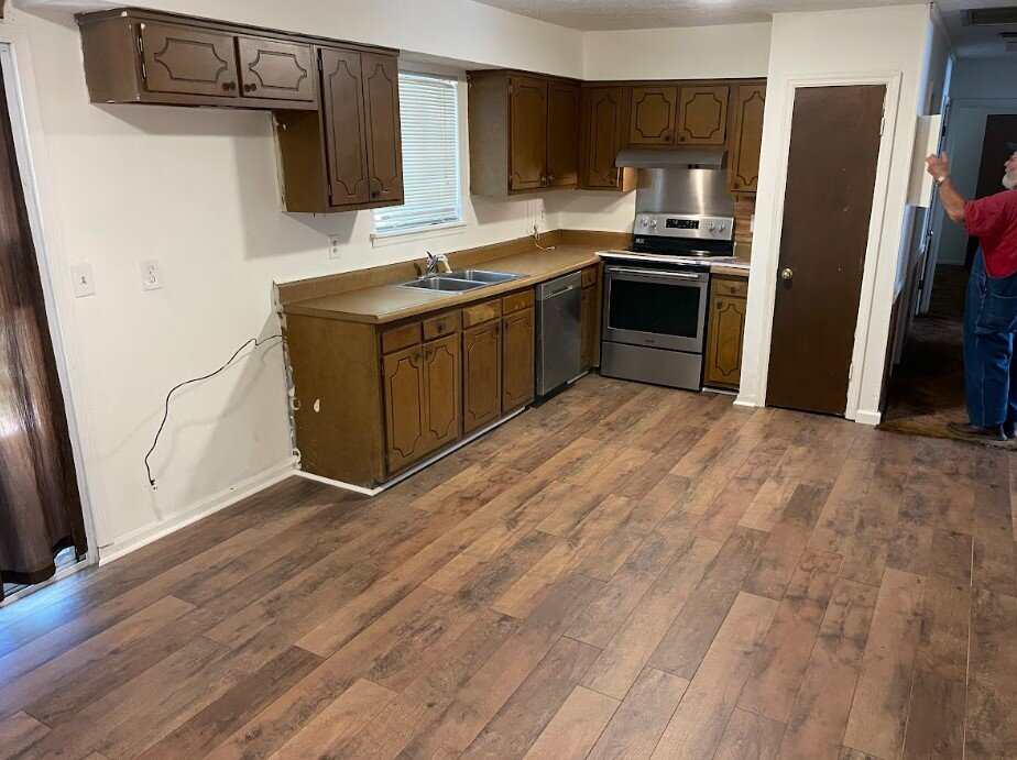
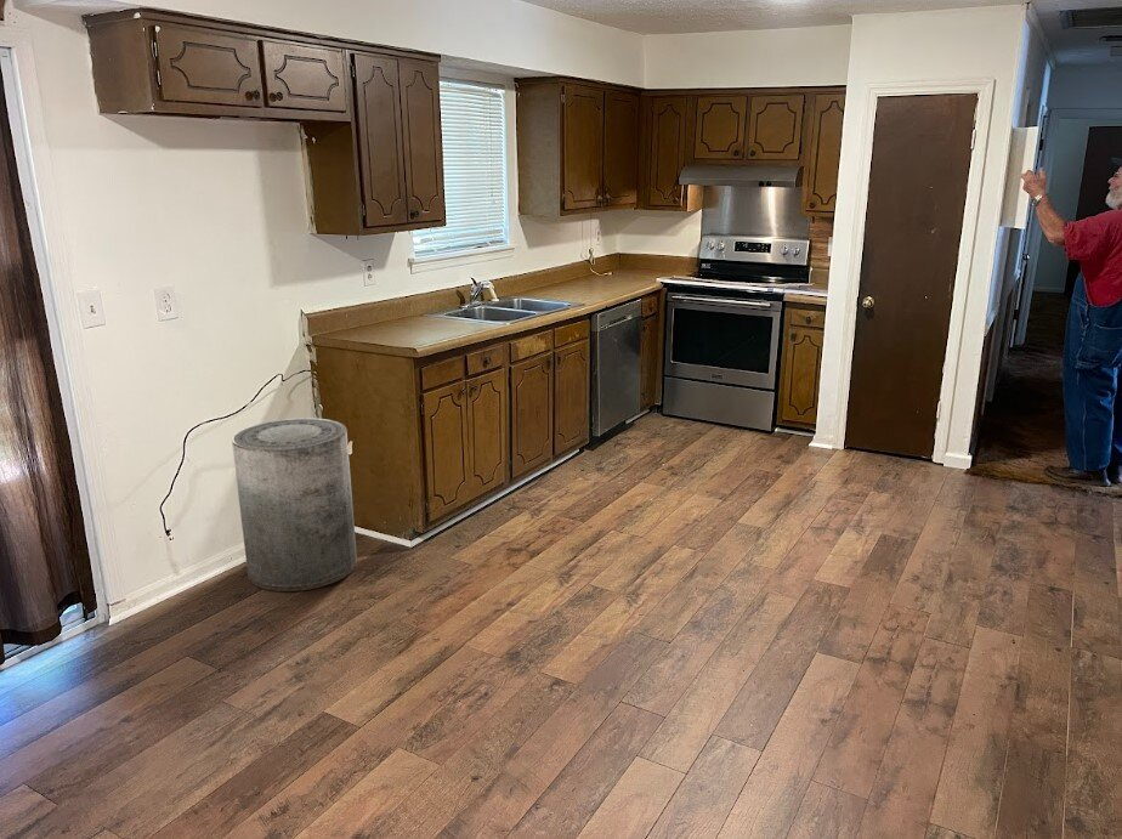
+ trash can [231,416,358,593]
